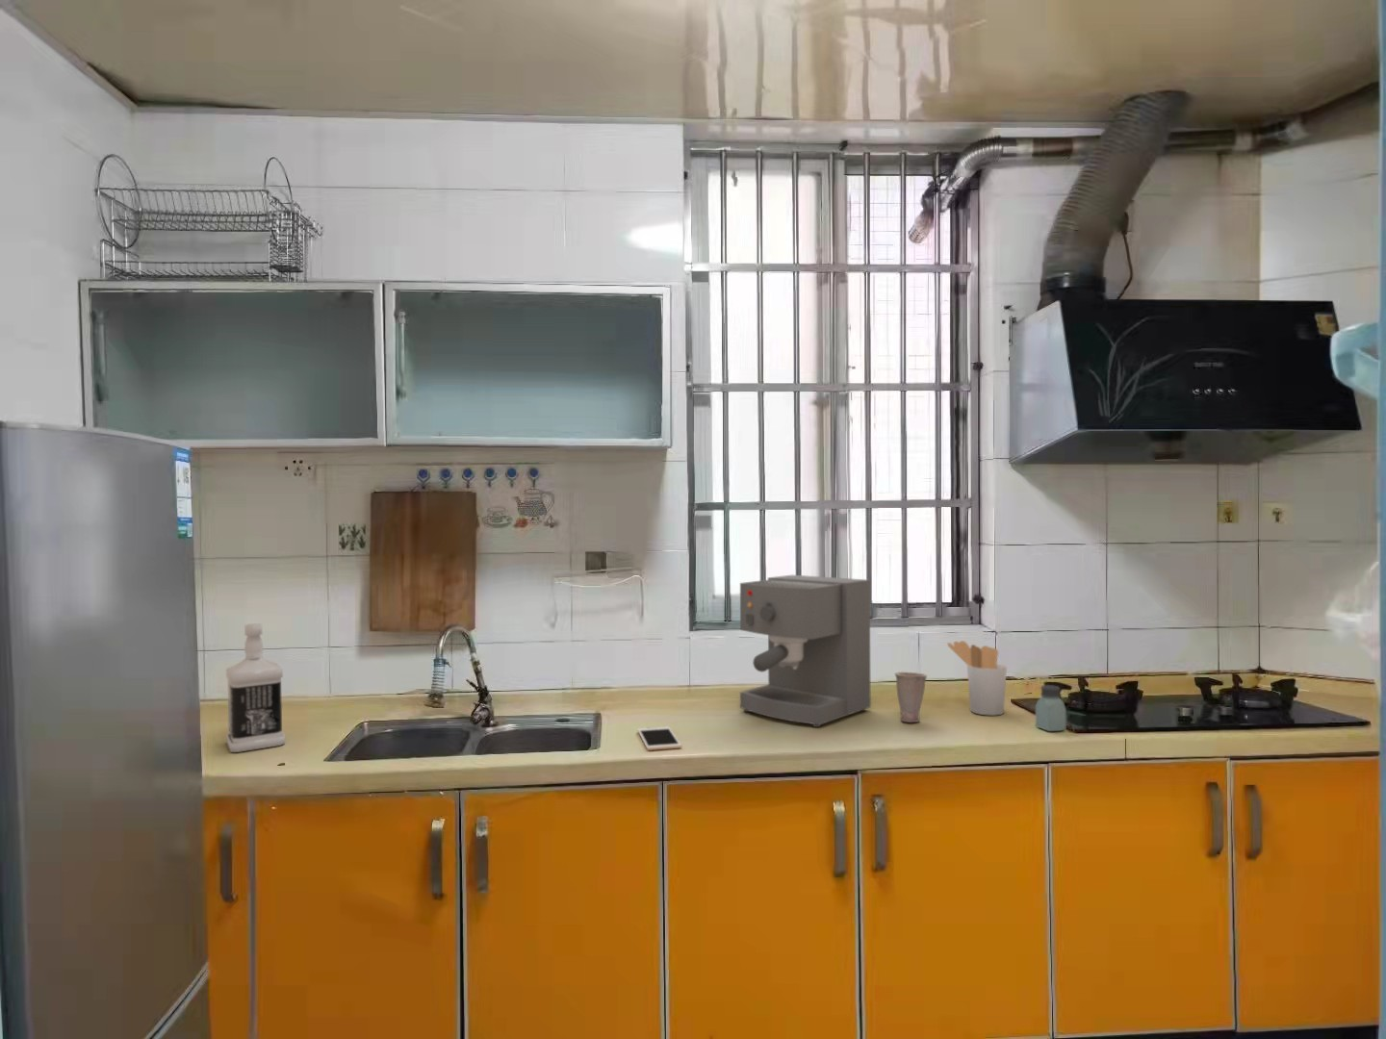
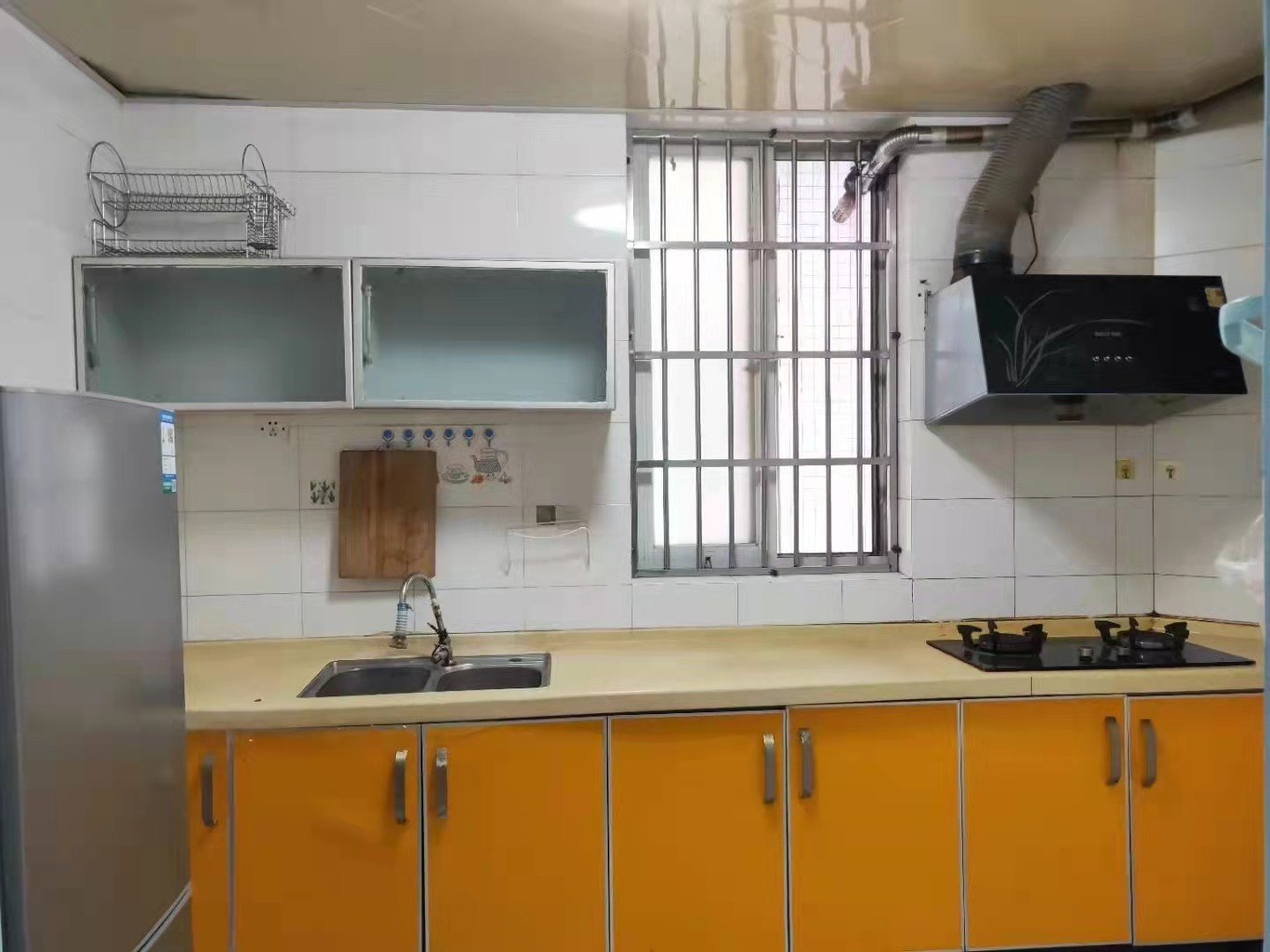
- utensil holder [946,640,1007,717]
- coffee maker [739,574,872,728]
- bottle [225,622,286,753]
- cell phone [636,726,682,751]
- cup [894,670,928,724]
- saltshaker [1035,684,1066,732]
